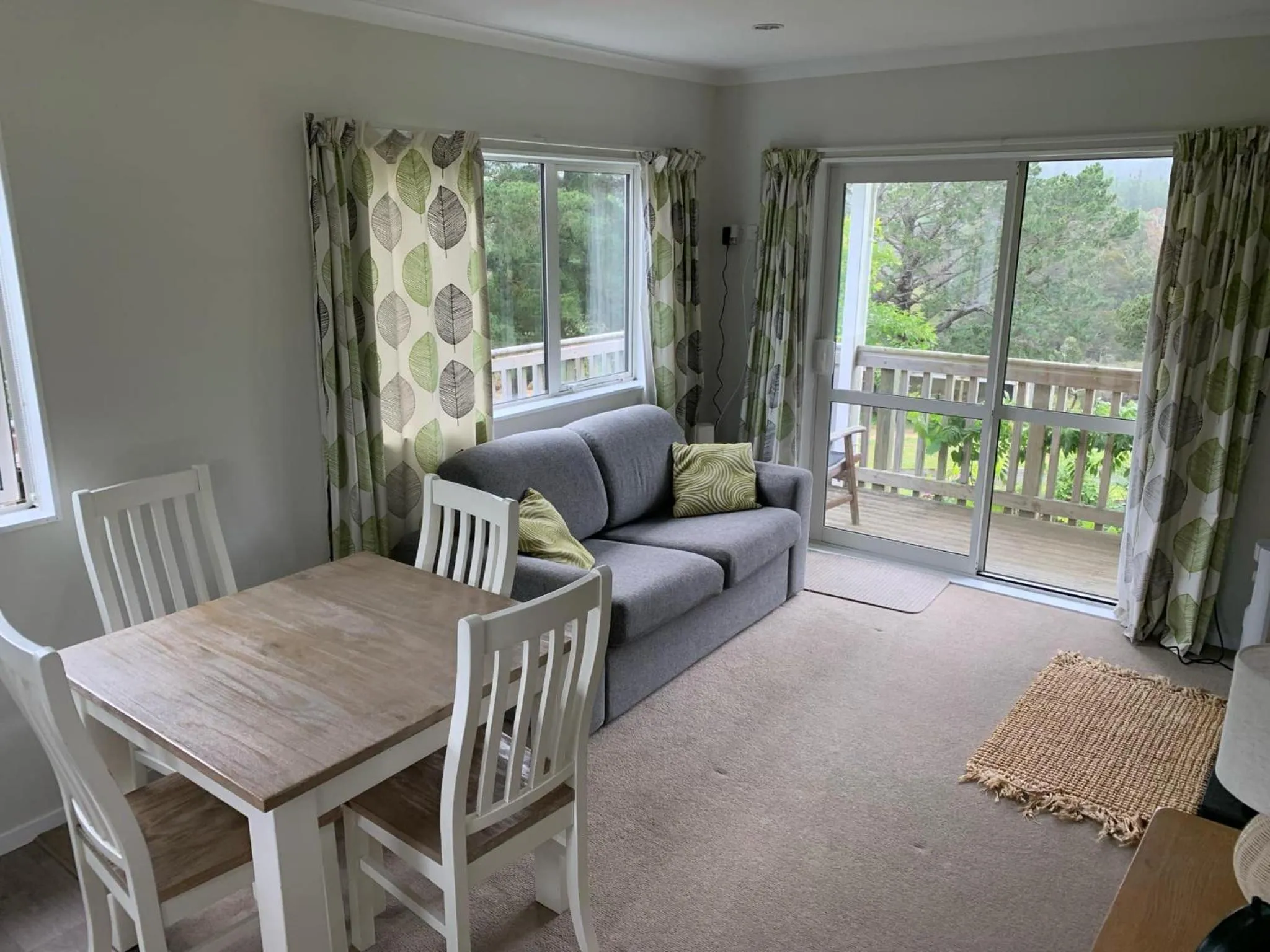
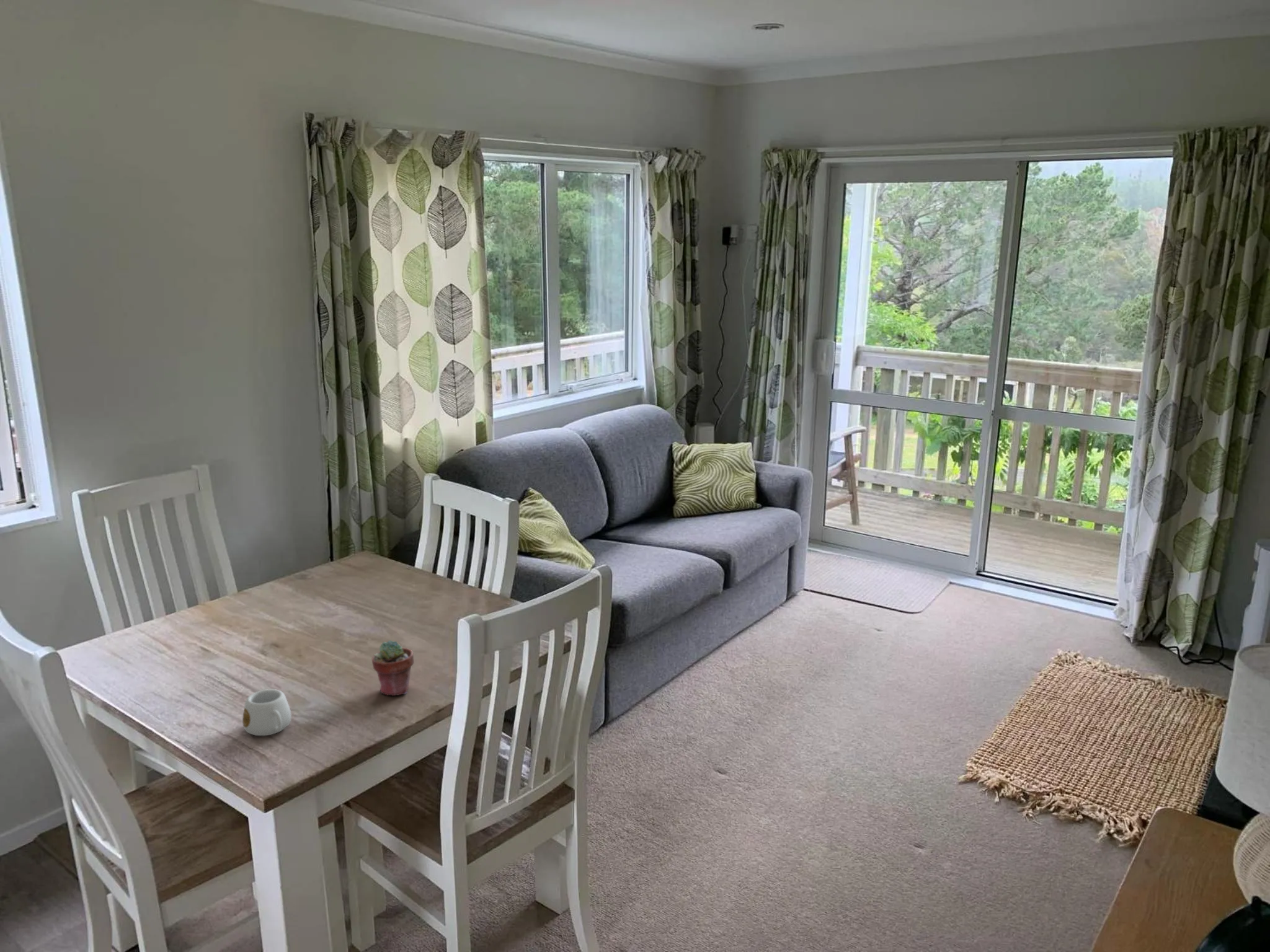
+ mug [242,689,292,736]
+ potted succulent [371,640,415,696]
